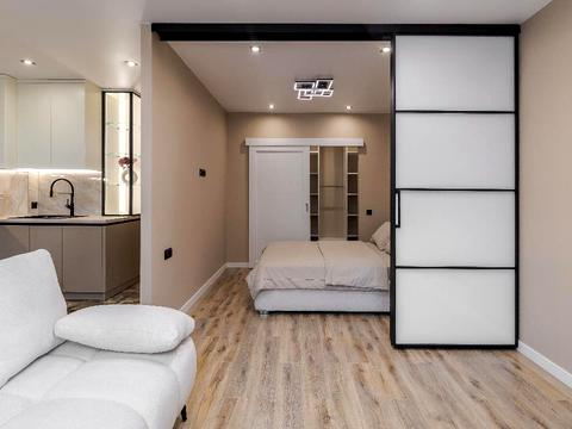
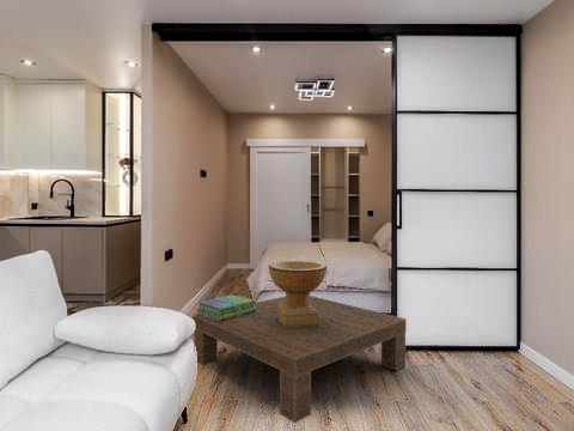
+ coffee table [193,295,408,424]
+ decorative bowl [268,260,329,328]
+ stack of books [195,293,256,322]
